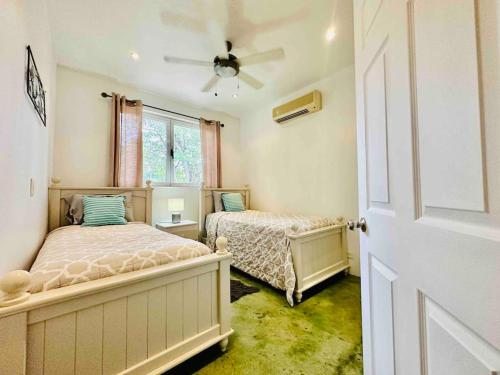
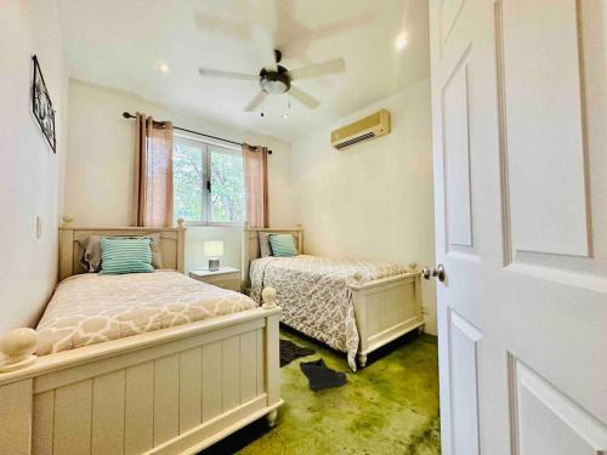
+ sneaker [299,357,348,391]
